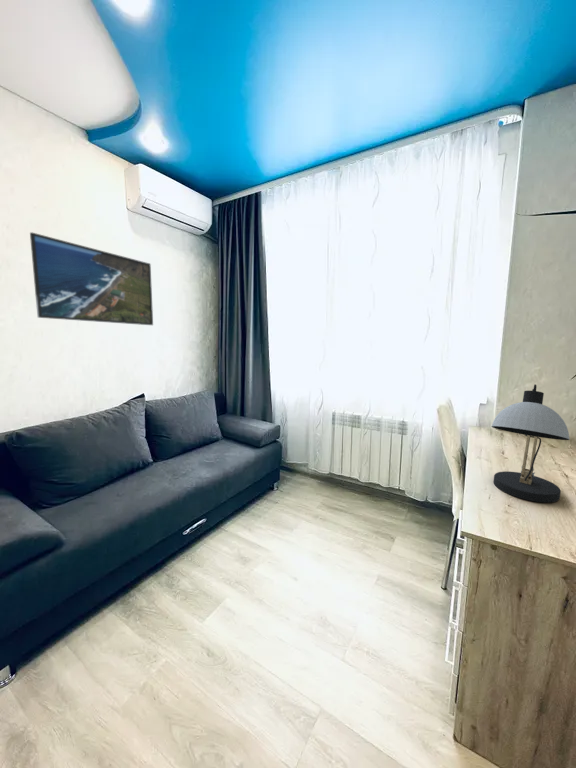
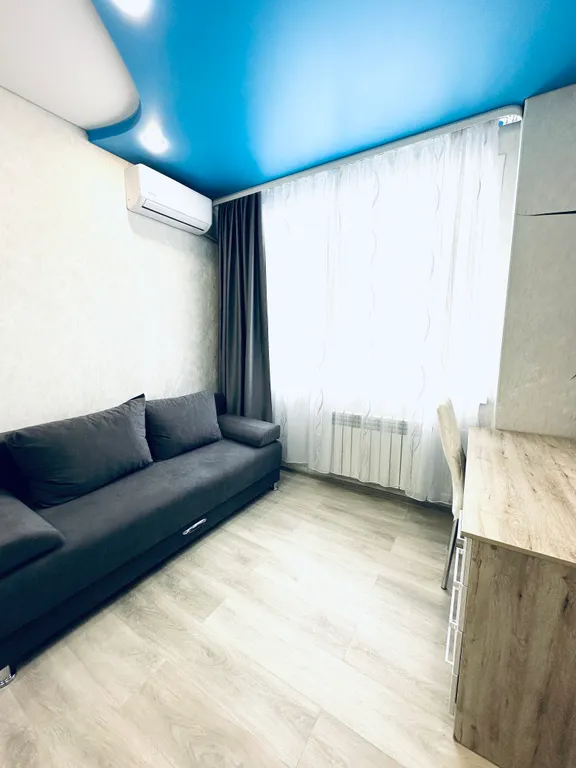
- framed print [29,231,154,326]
- desk lamp [491,383,571,503]
